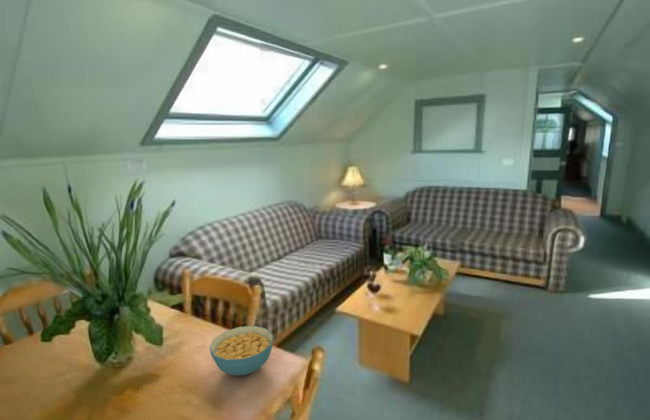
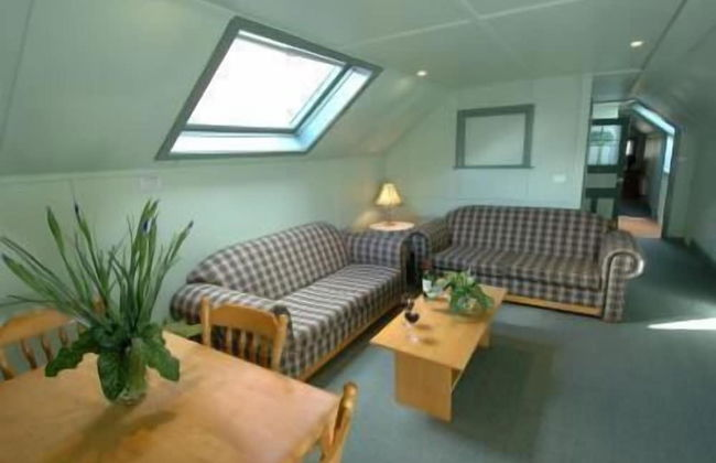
- cereal bowl [209,325,274,377]
